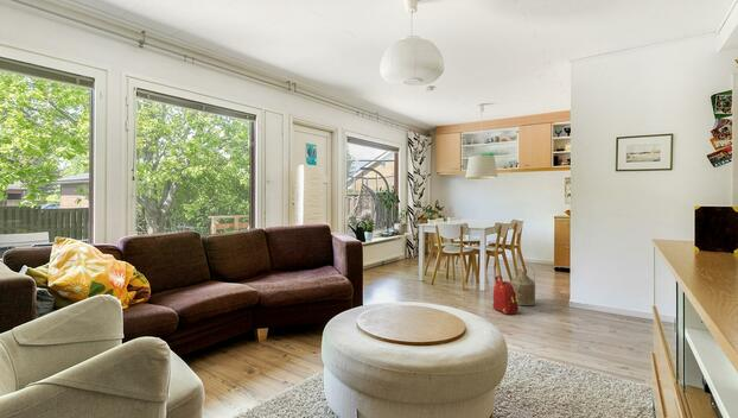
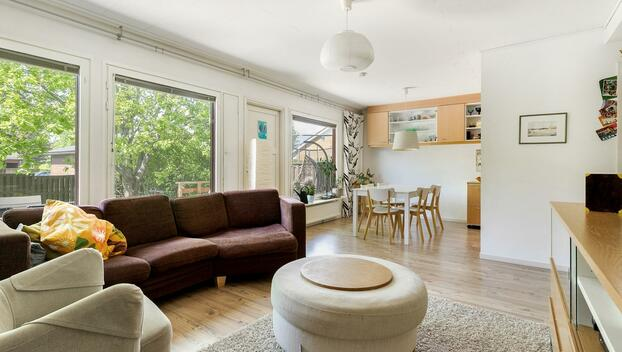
- backpack [491,274,520,316]
- watering can [509,264,536,306]
